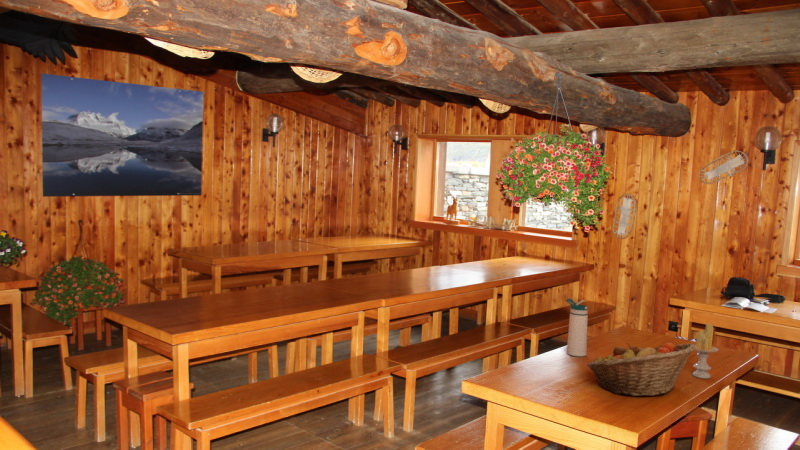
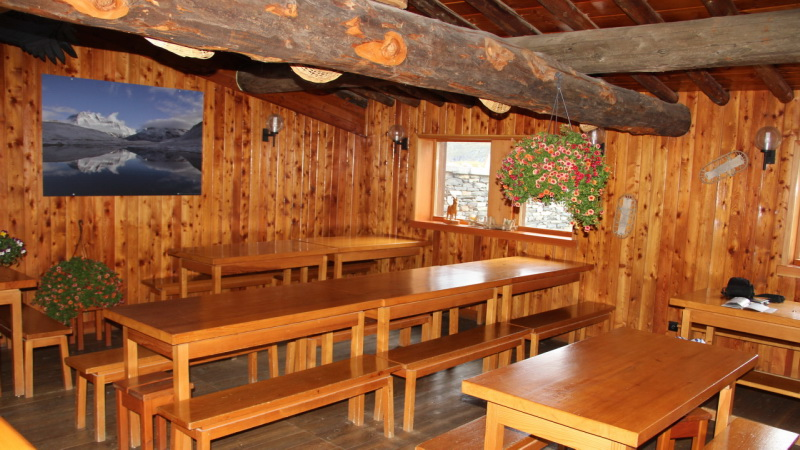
- fruit basket [587,342,695,397]
- candle [691,323,720,379]
- water bottle [564,298,589,357]
